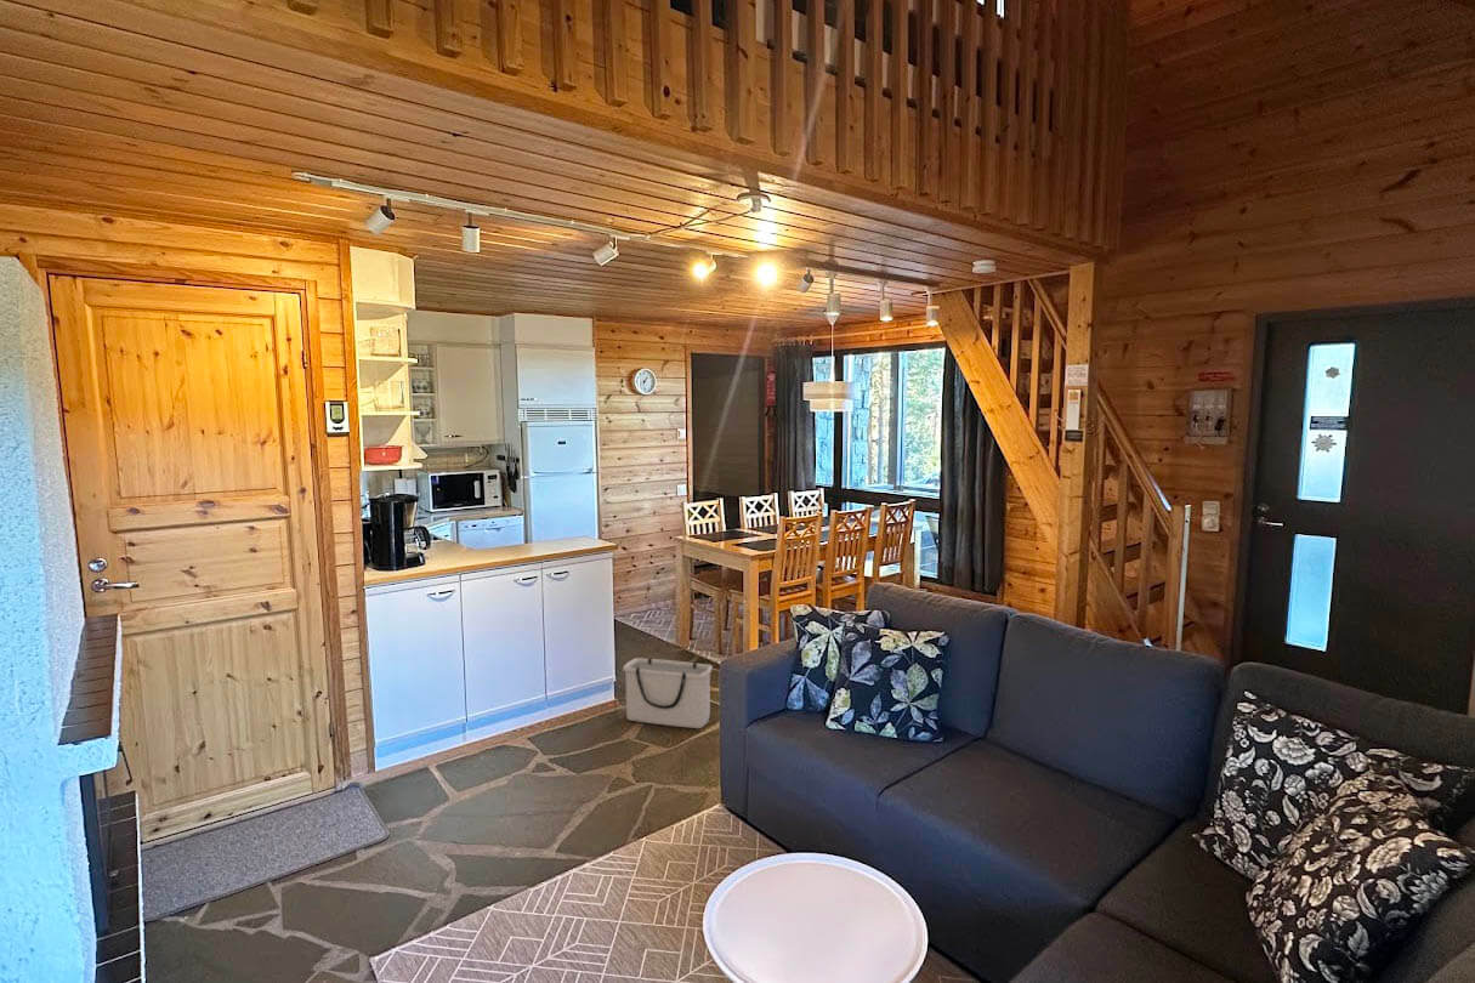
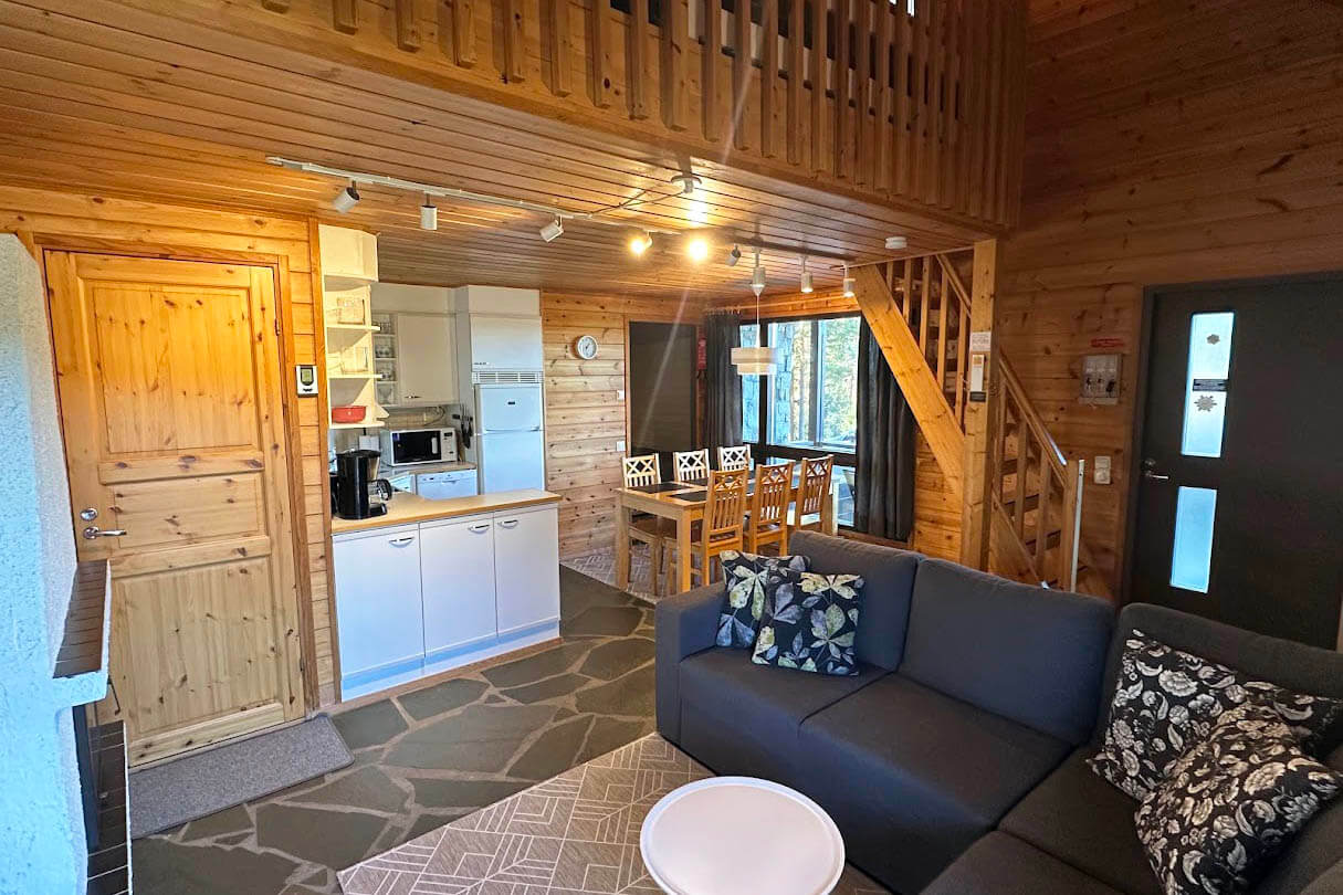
- storage bin [622,657,714,729]
